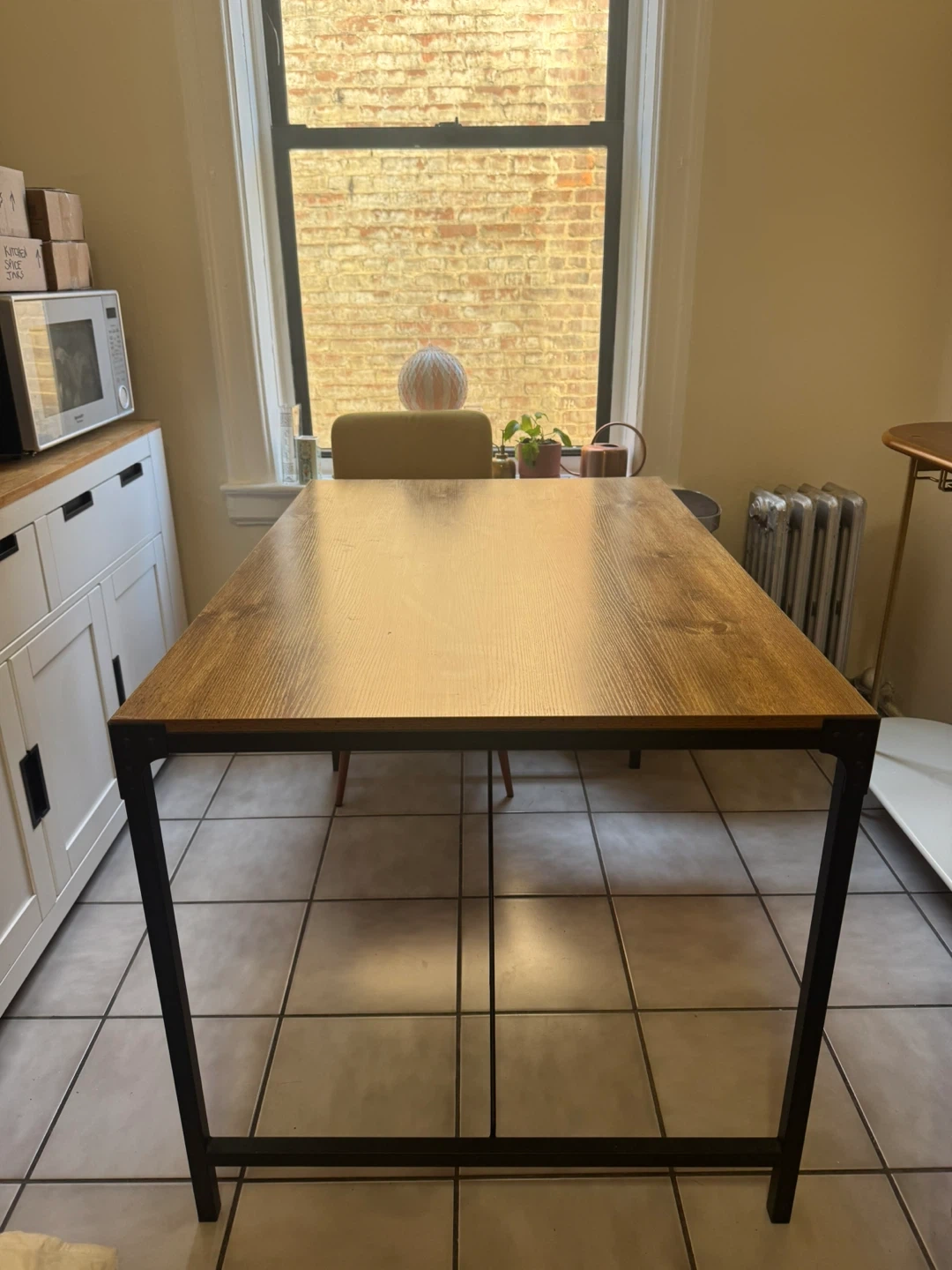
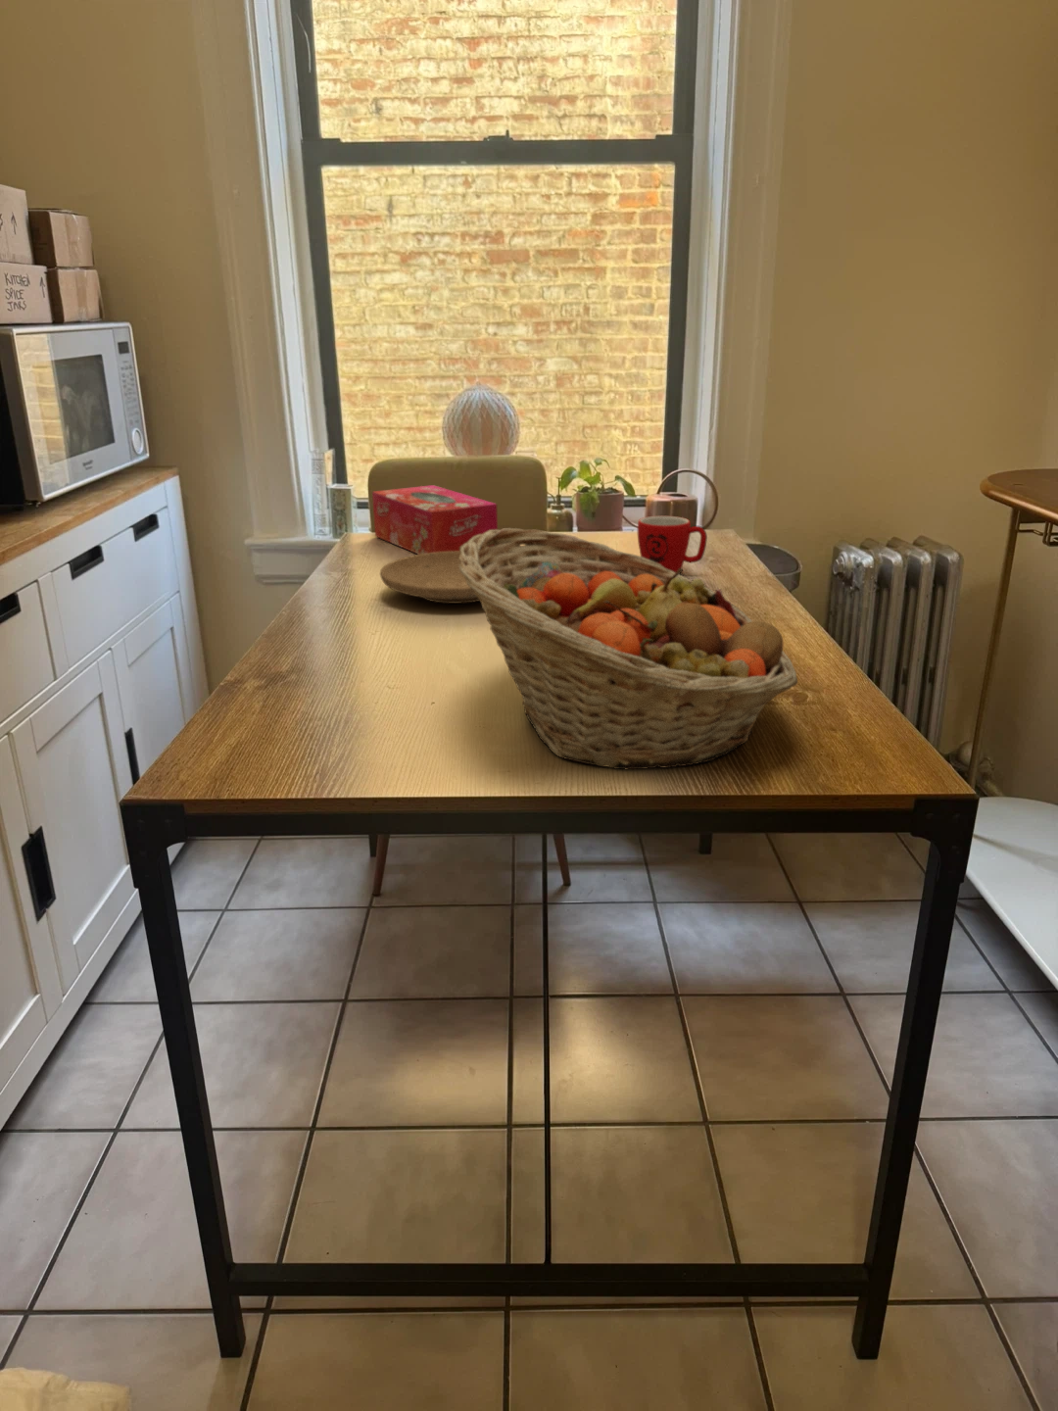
+ mug [637,516,708,573]
+ plate [379,551,530,604]
+ fruit basket [459,527,798,771]
+ tissue box [371,484,499,554]
